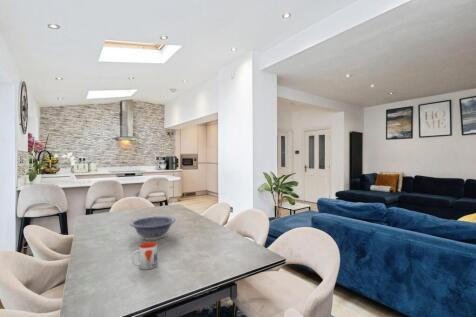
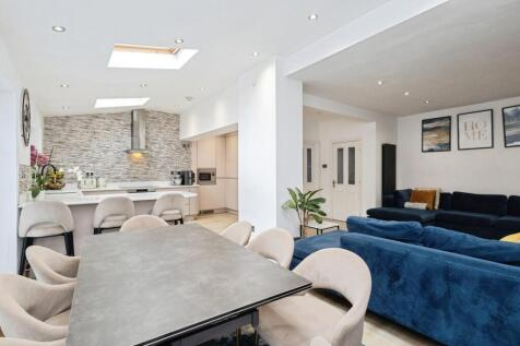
- decorative bowl [129,215,176,241]
- mug [130,241,158,271]
